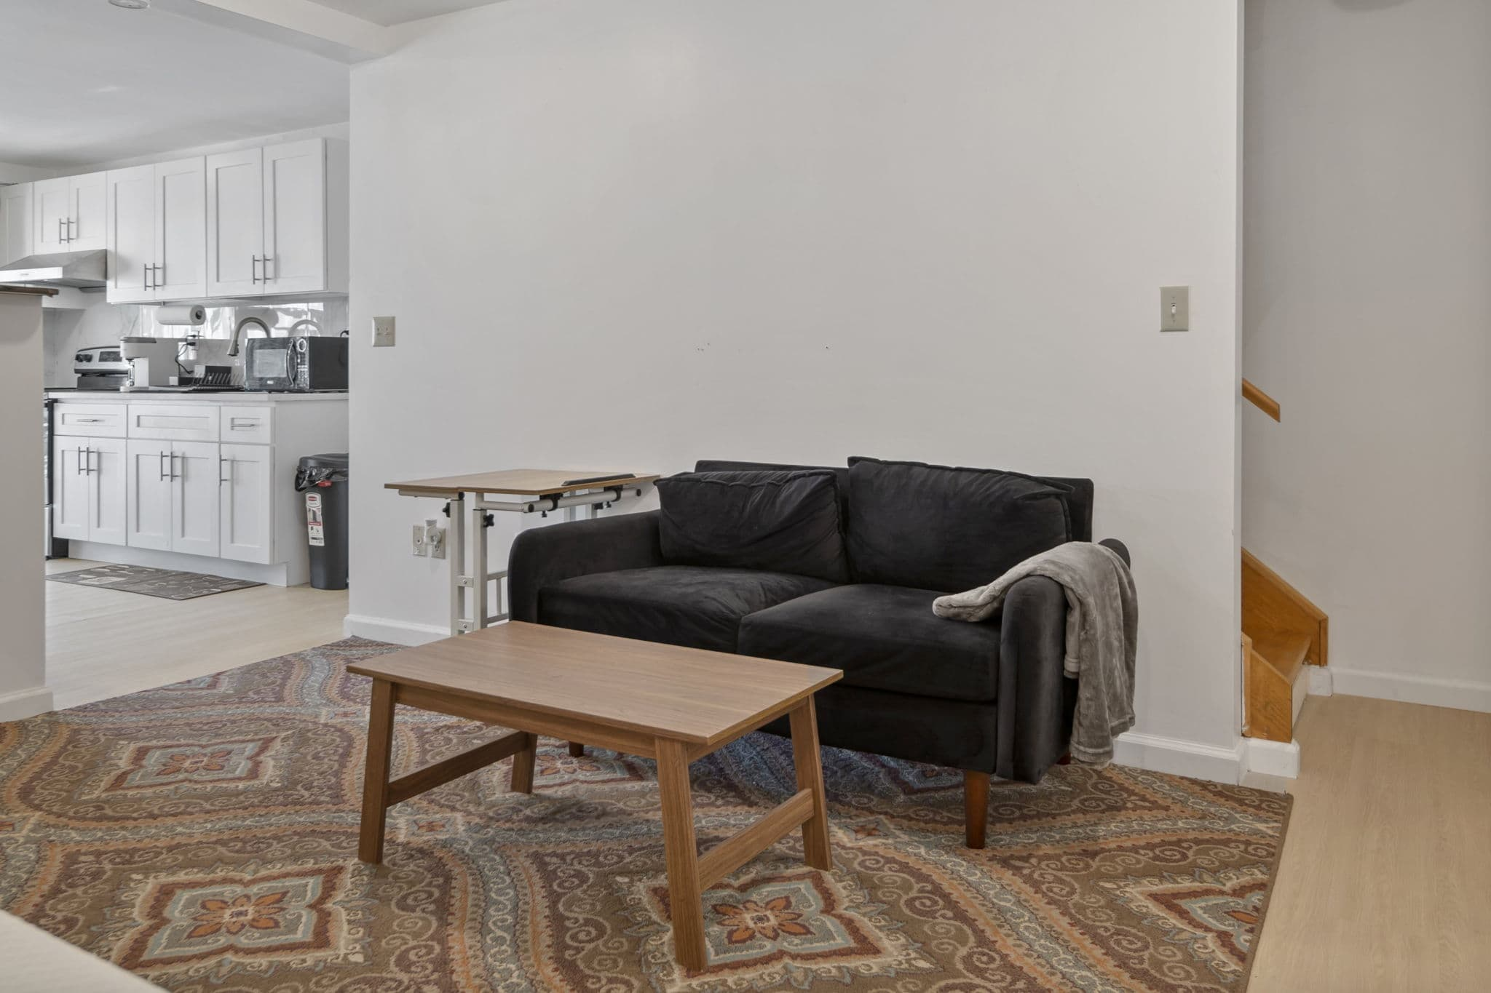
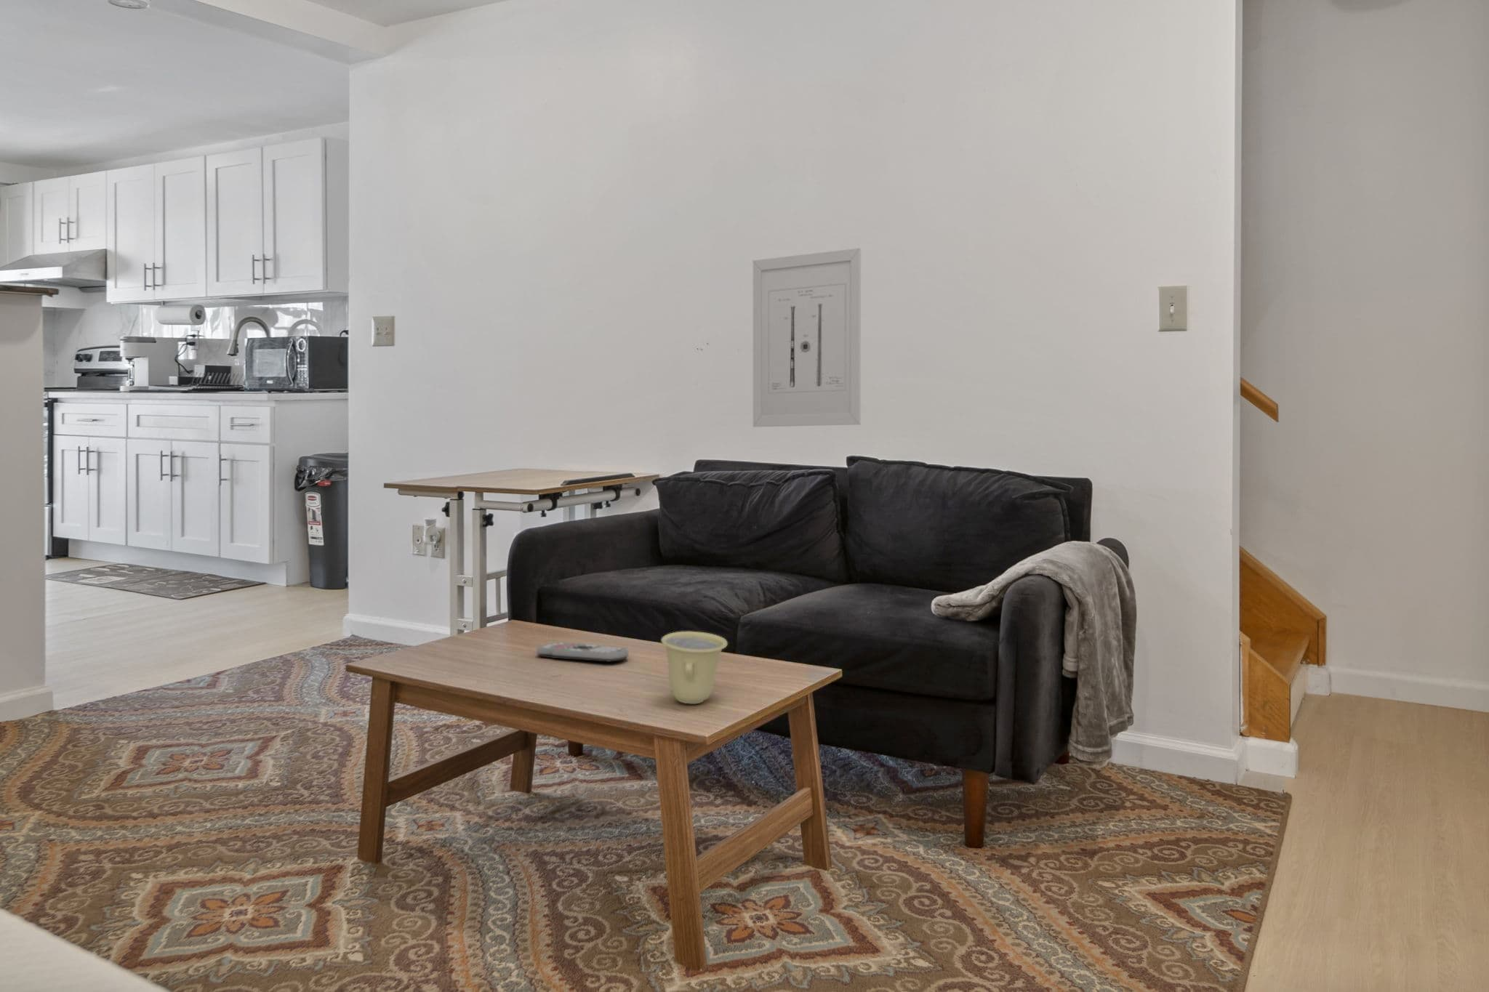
+ remote control [536,642,629,663]
+ wall art [753,247,861,427]
+ cup [660,631,728,704]
